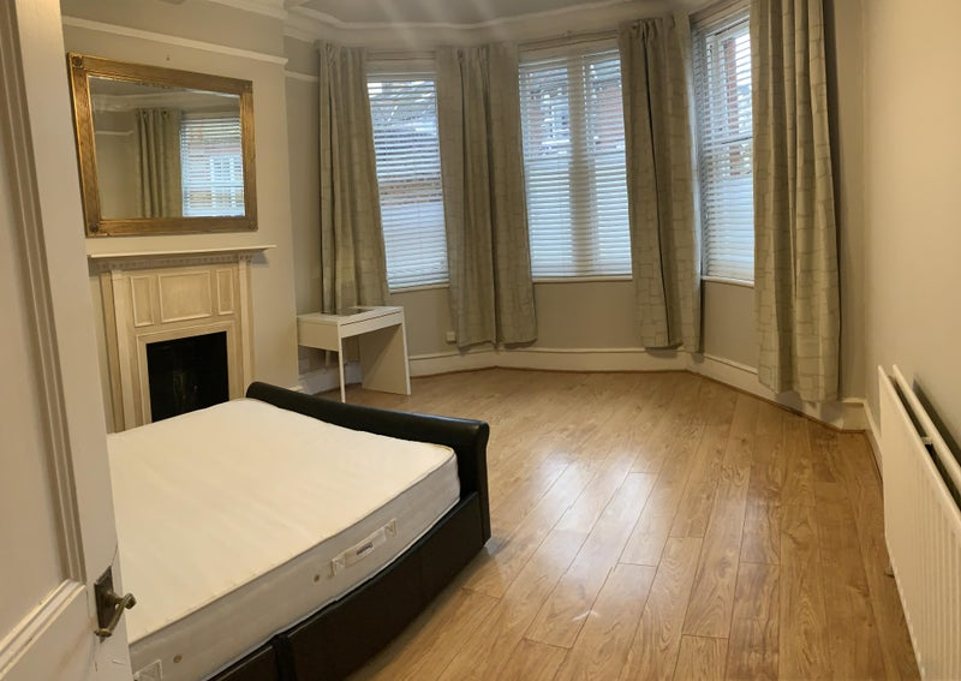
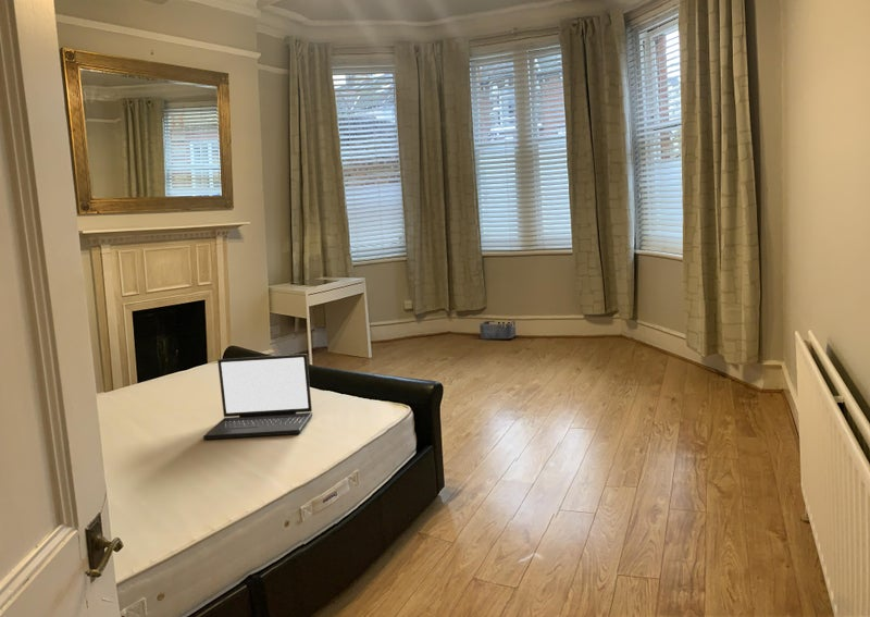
+ storage bin [478,320,517,340]
+ laptop [202,353,313,441]
